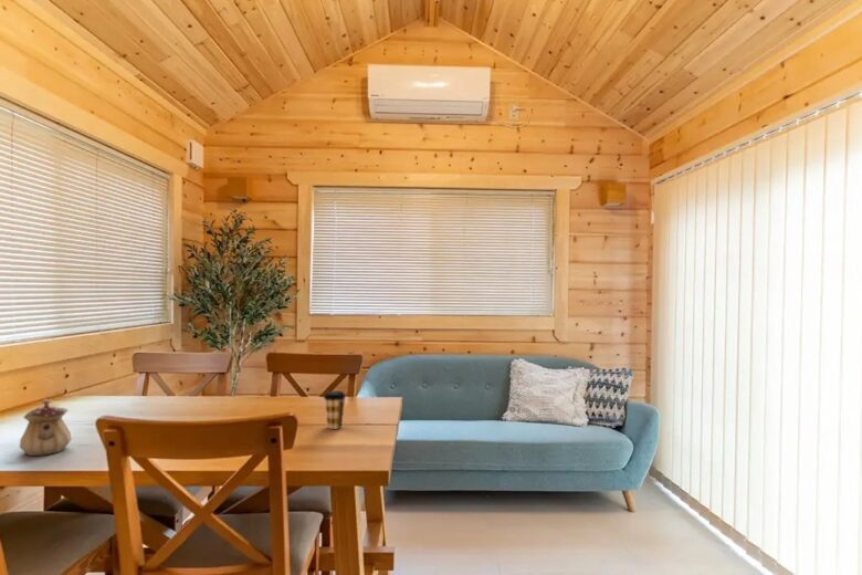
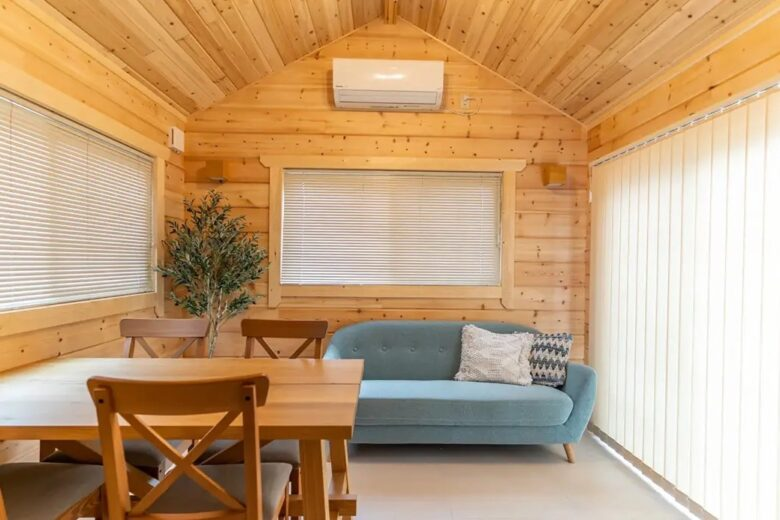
- coffee cup [323,390,347,430]
- teapot [19,398,73,457]
